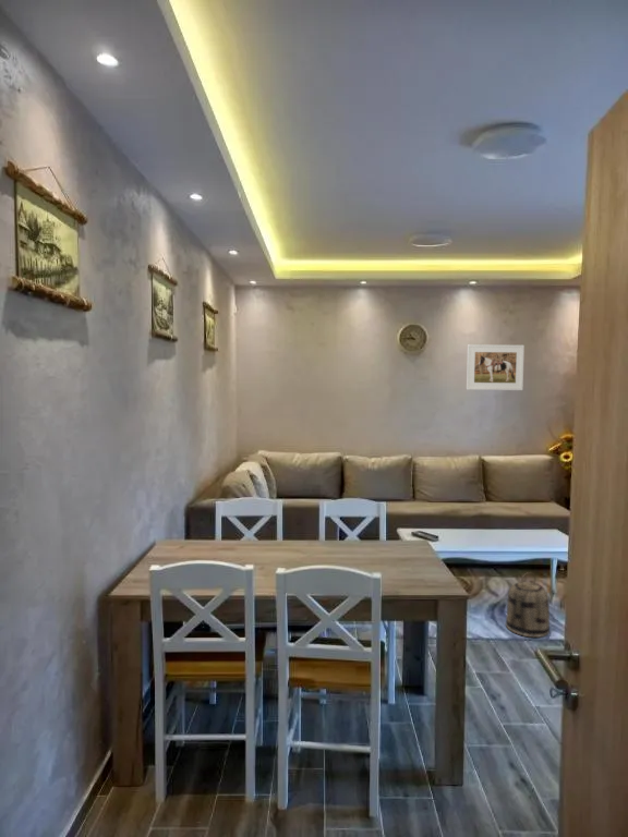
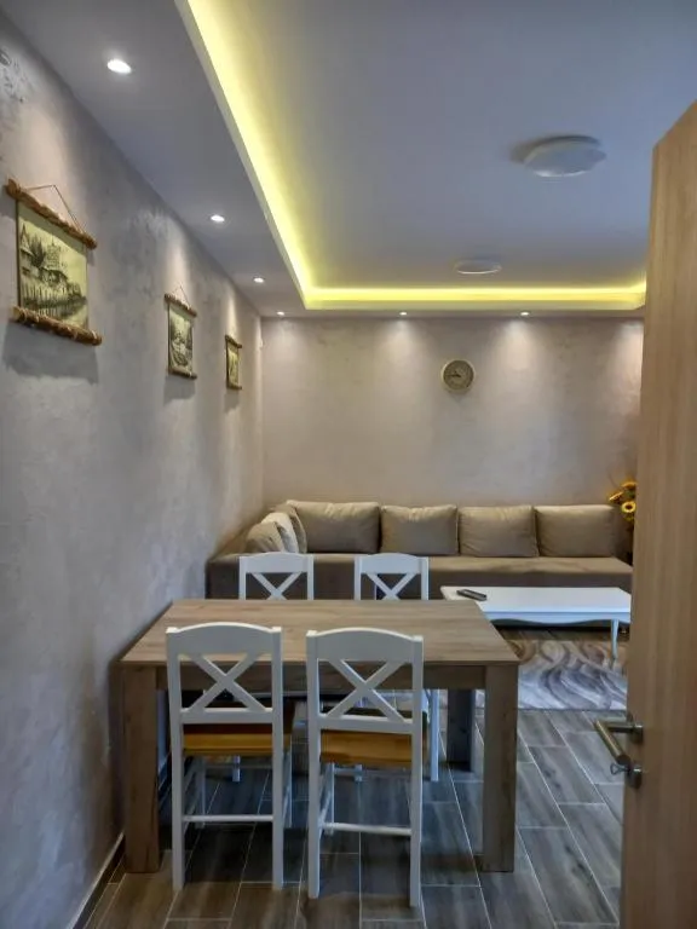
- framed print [466,343,526,391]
- basket [505,571,551,639]
